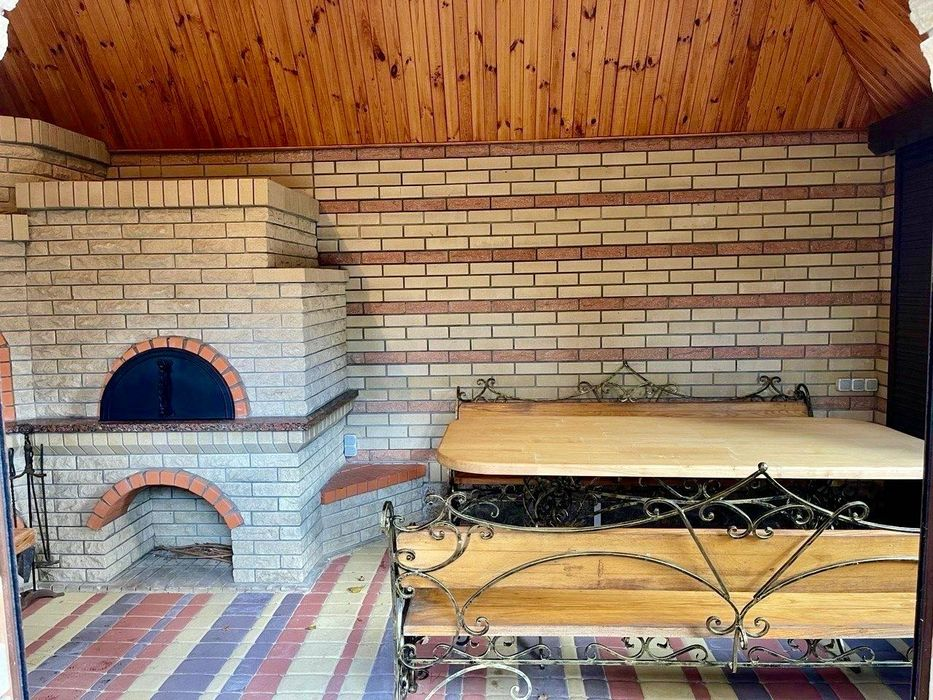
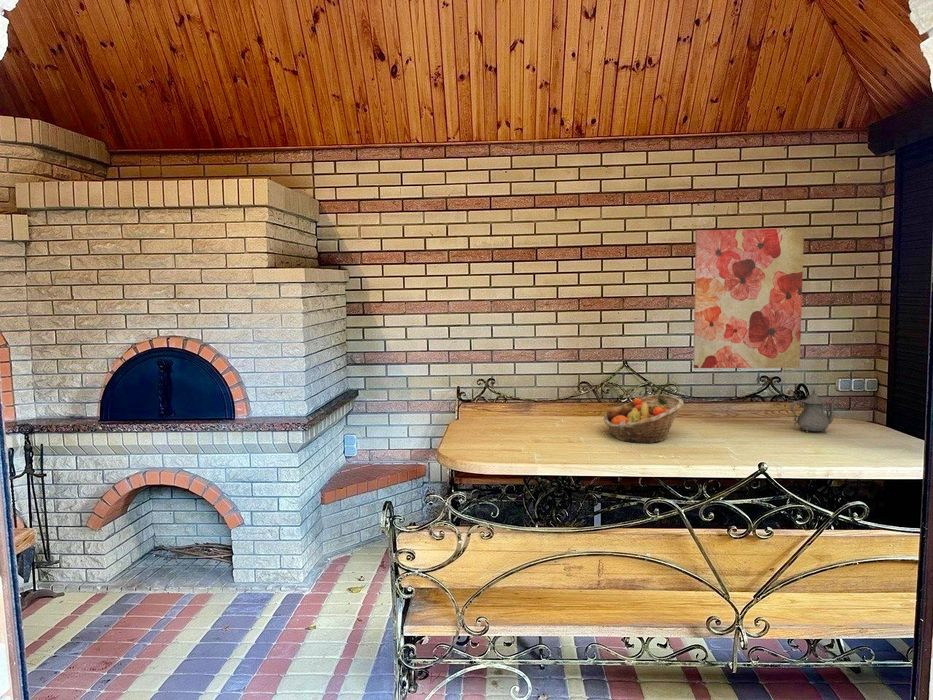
+ teapot [789,387,838,435]
+ fruit basket [602,393,684,445]
+ wall art [692,227,805,369]
